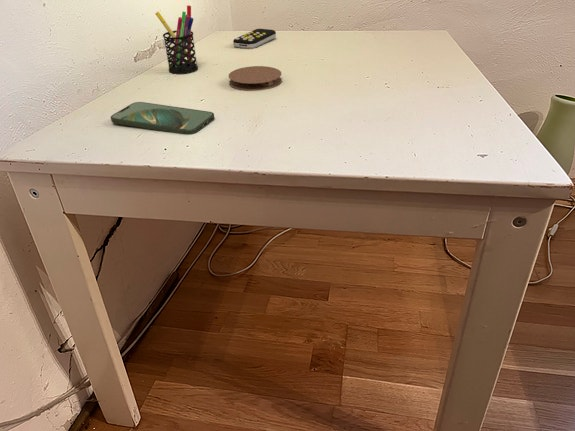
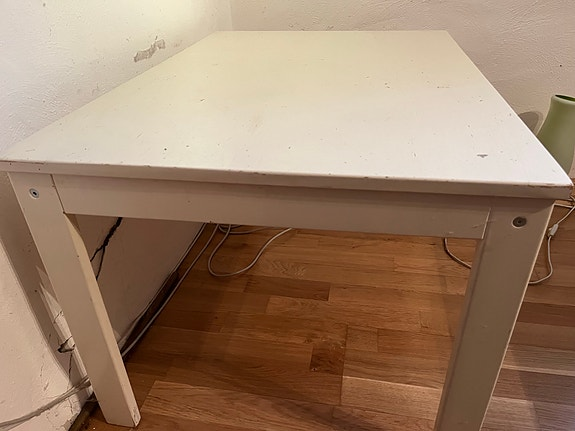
- coaster [227,65,283,92]
- smartphone [110,101,215,136]
- pen holder [154,4,199,75]
- remote control [232,28,277,50]
